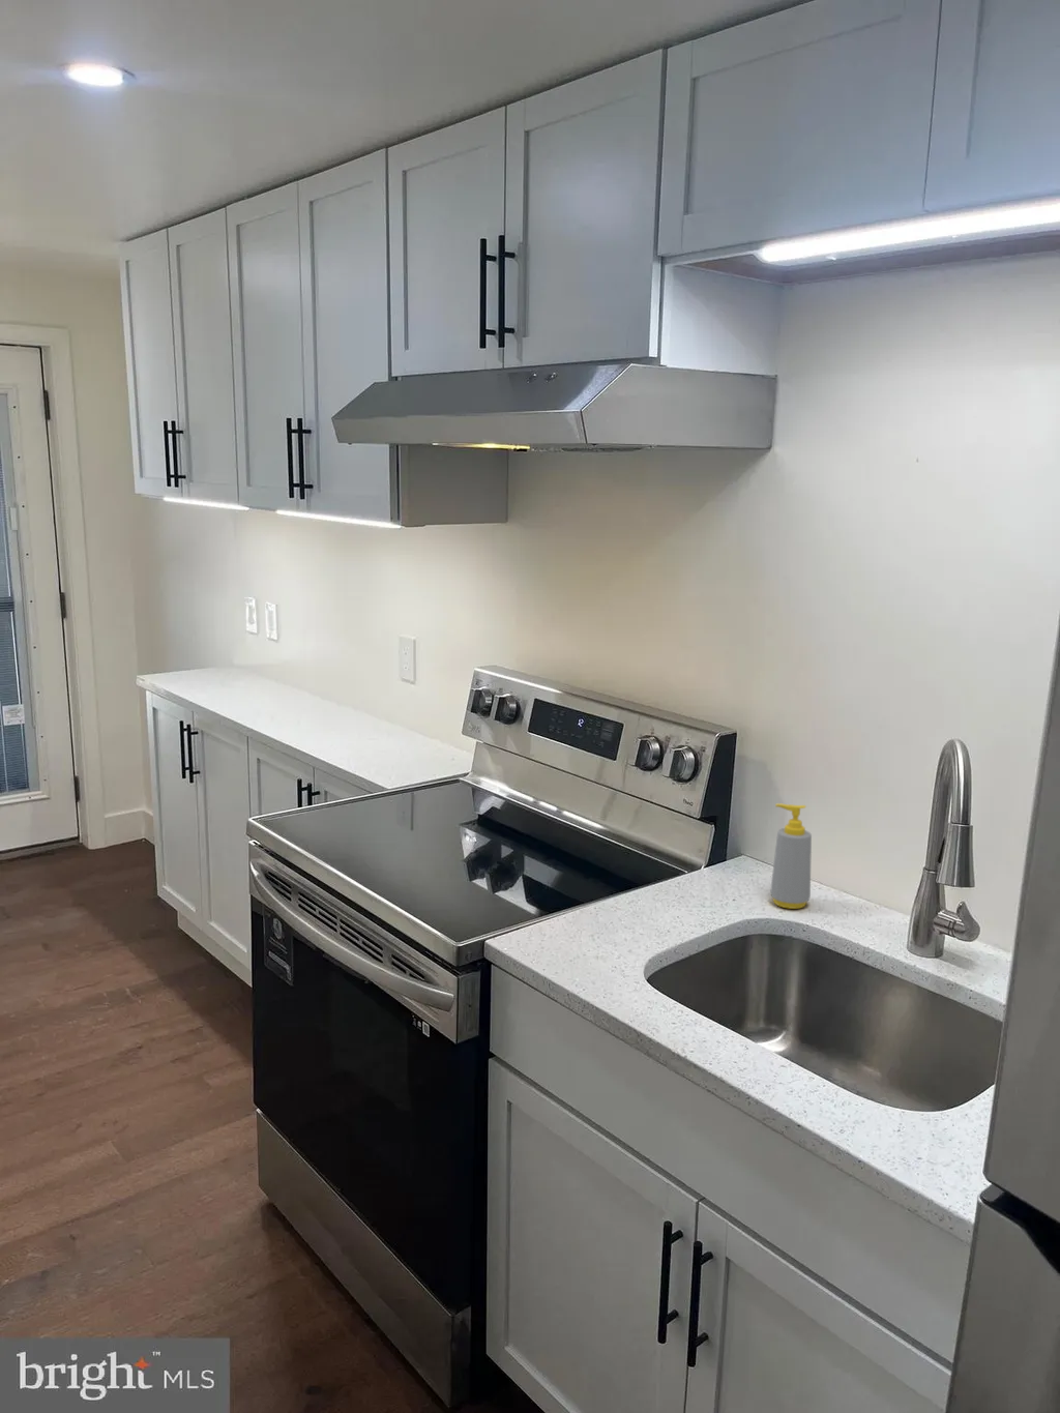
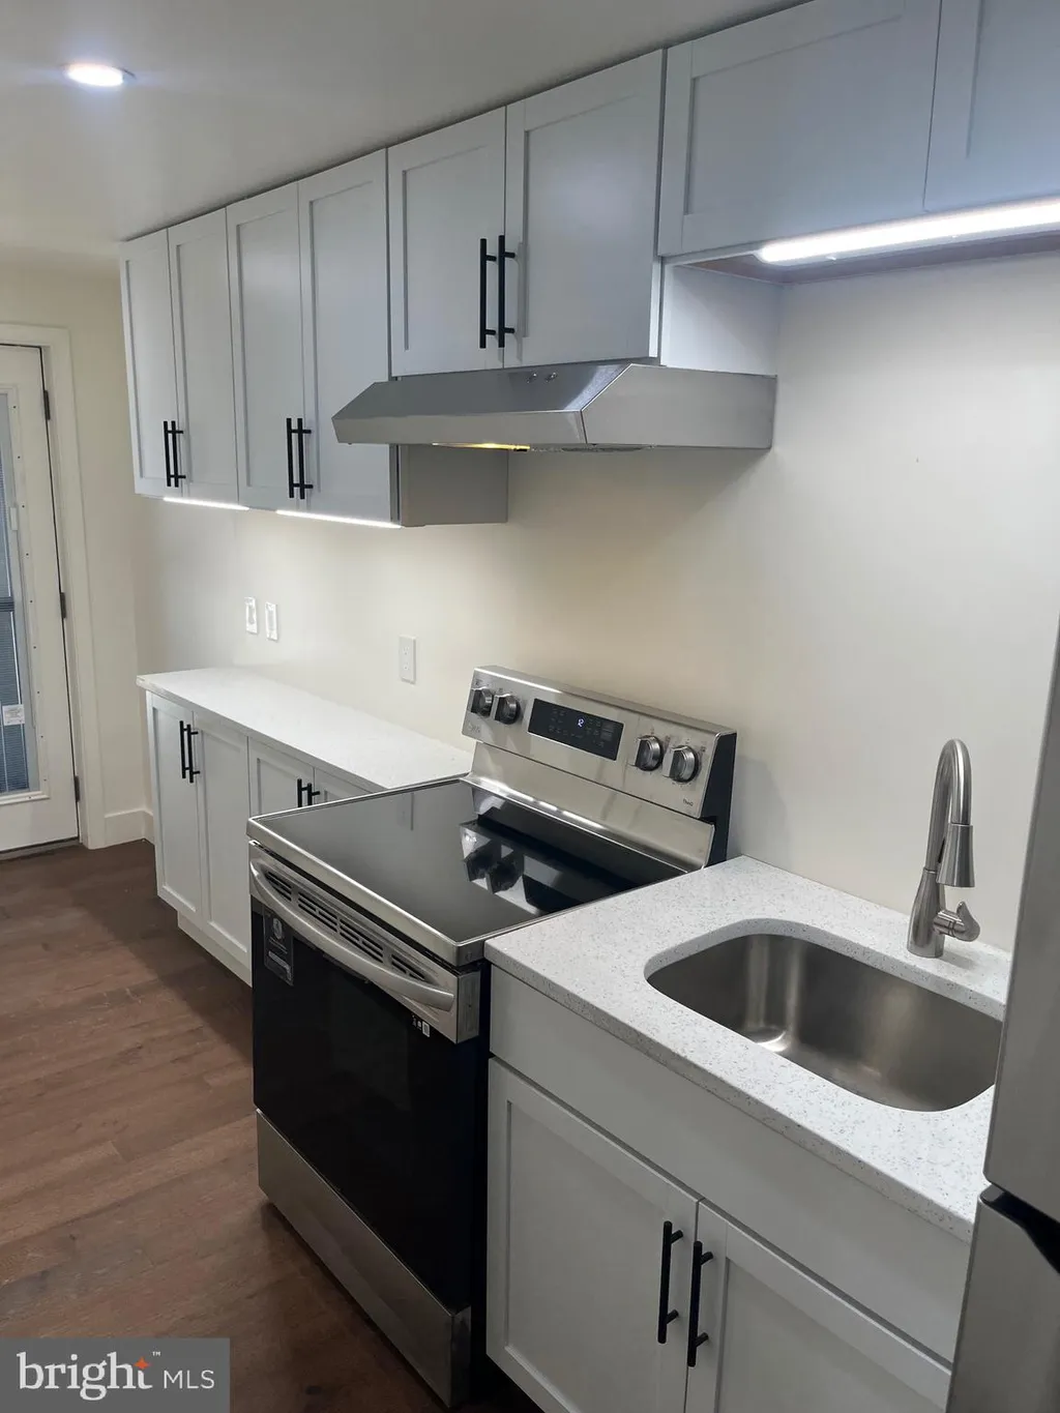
- soap bottle [769,802,813,910]
